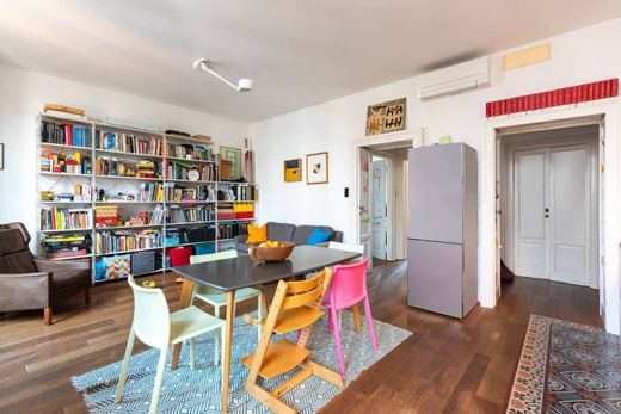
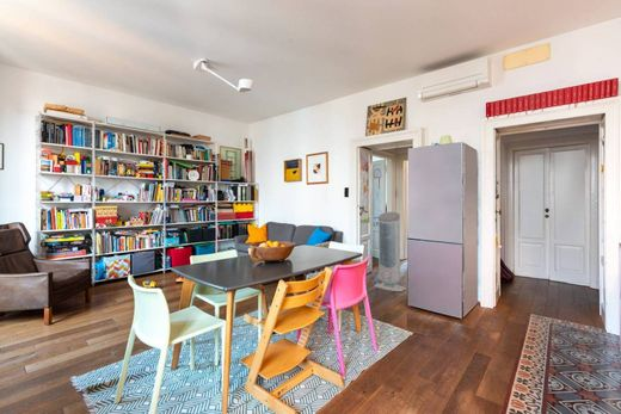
+ air purifier [373,211,407,292]
